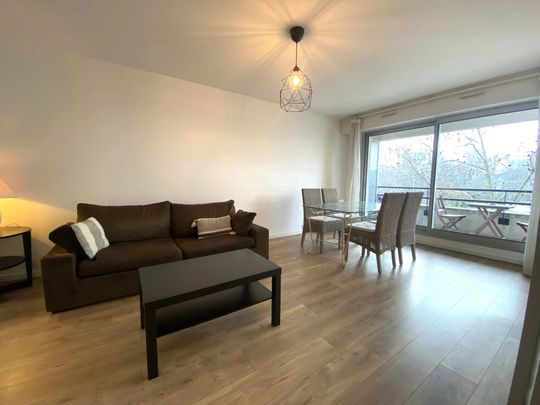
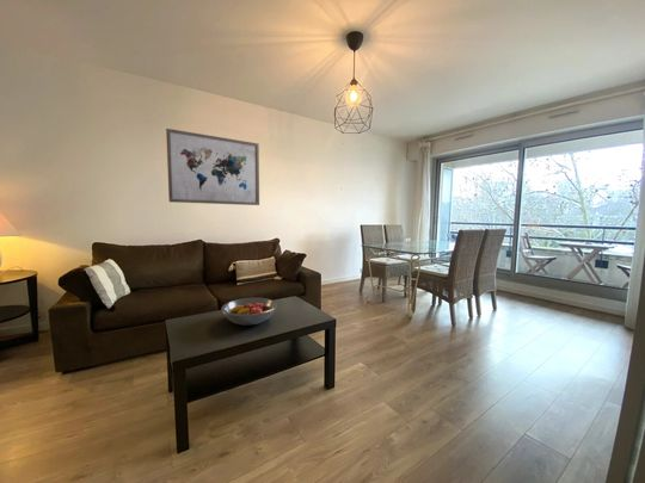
+ fruit bowl [220,297,278,327]
+ wall art [165,128,260,206]
